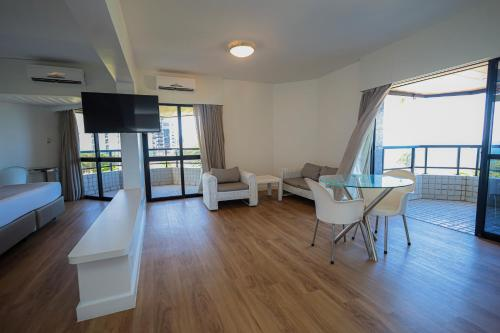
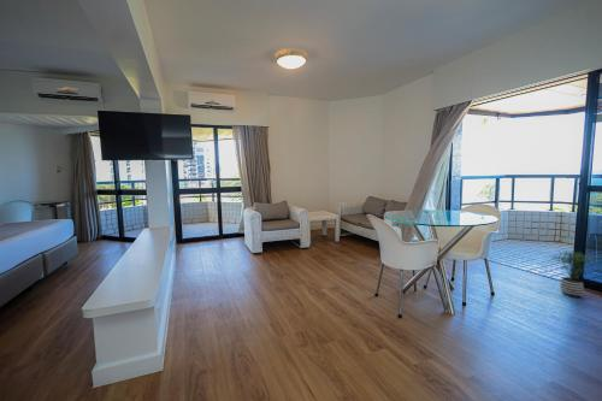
+ potted plant [549,249,595,299]
